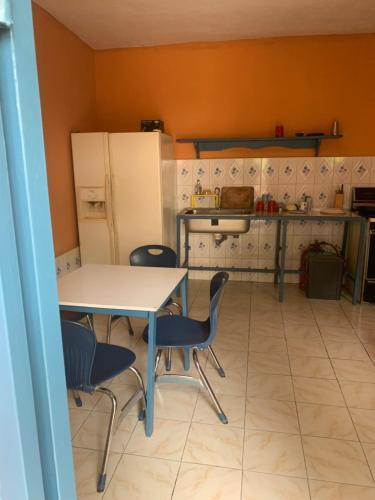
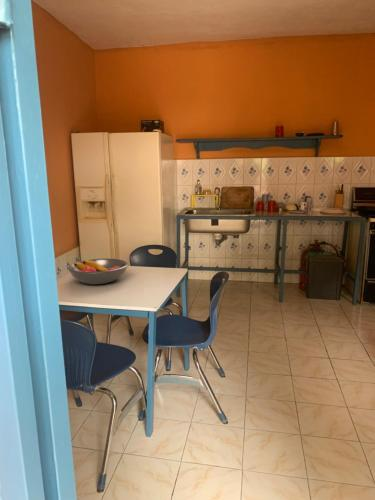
+ fruit bowl [67,258,129,285]
